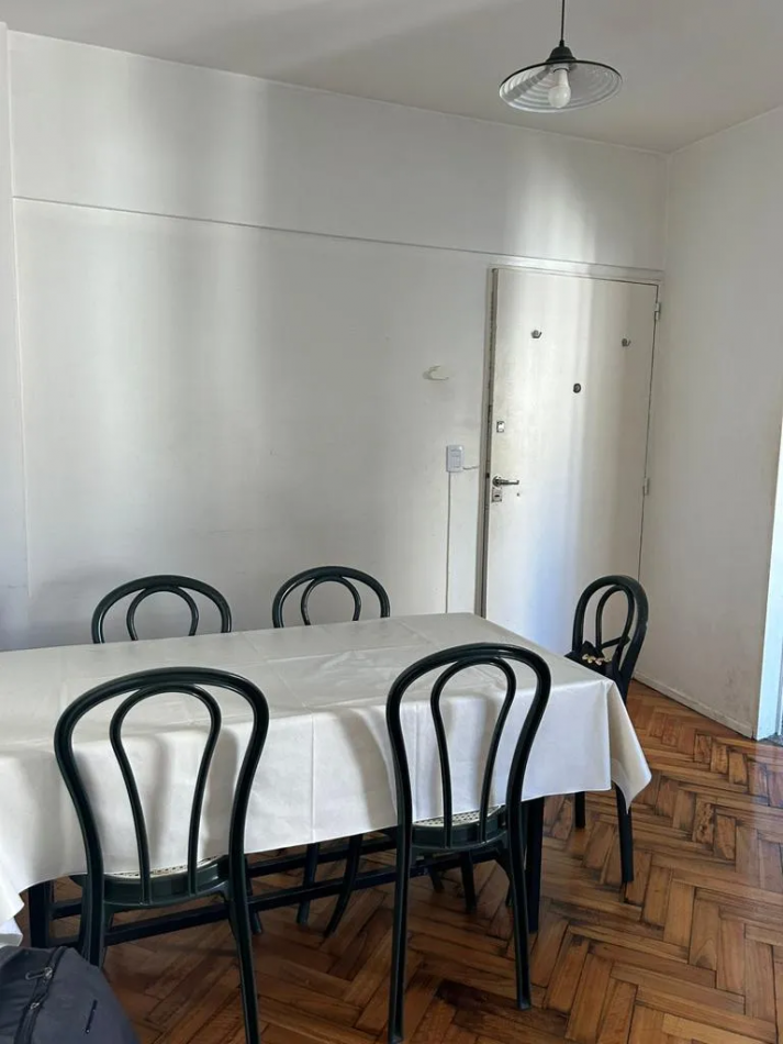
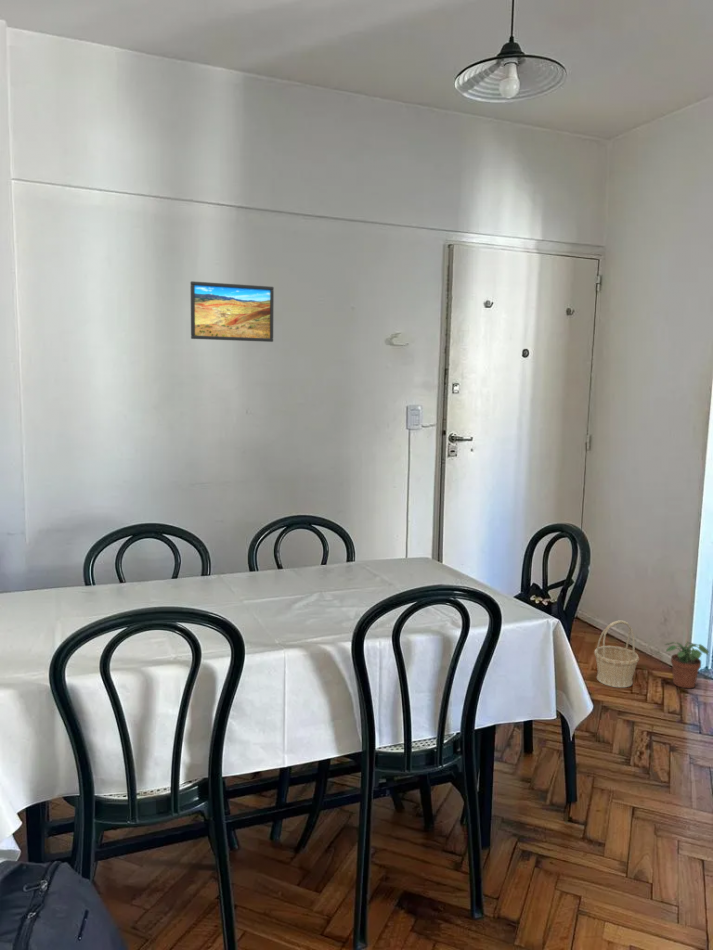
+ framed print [189,280,275,343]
+ potted plant [664,640,710,689]
+ basket [593,619,640,689]
